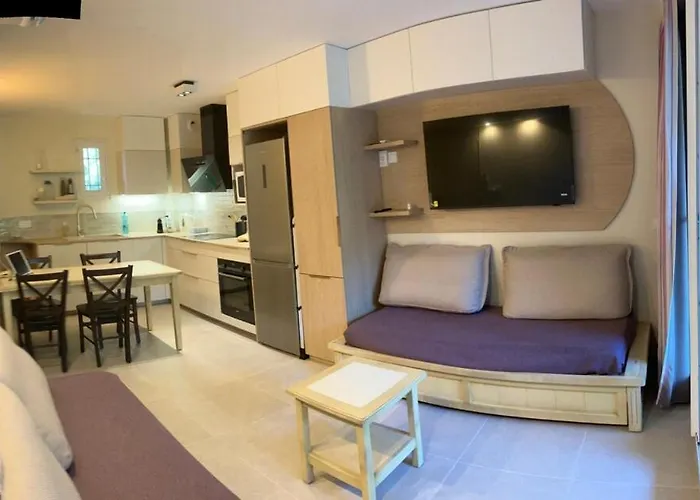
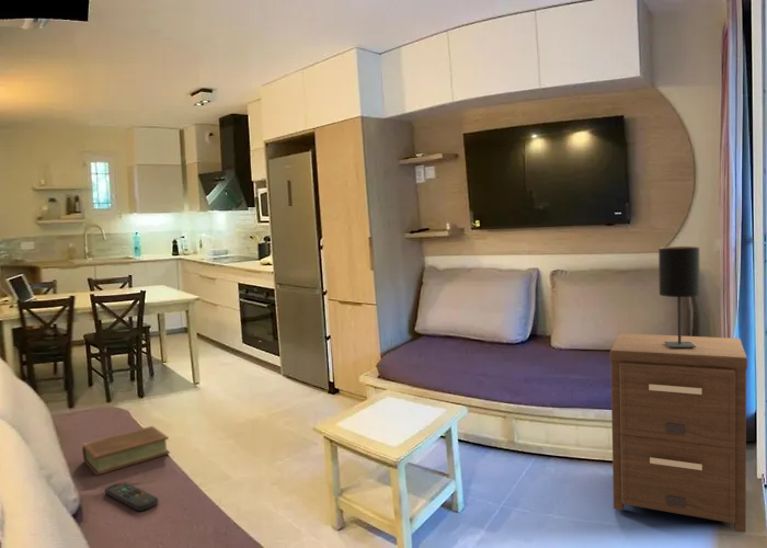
+ remote control [104,480,159,512]
+ table lamp [657,246,701,349]
+ nightstand [609,332,748,534]
+ book [81,425,171,477]
